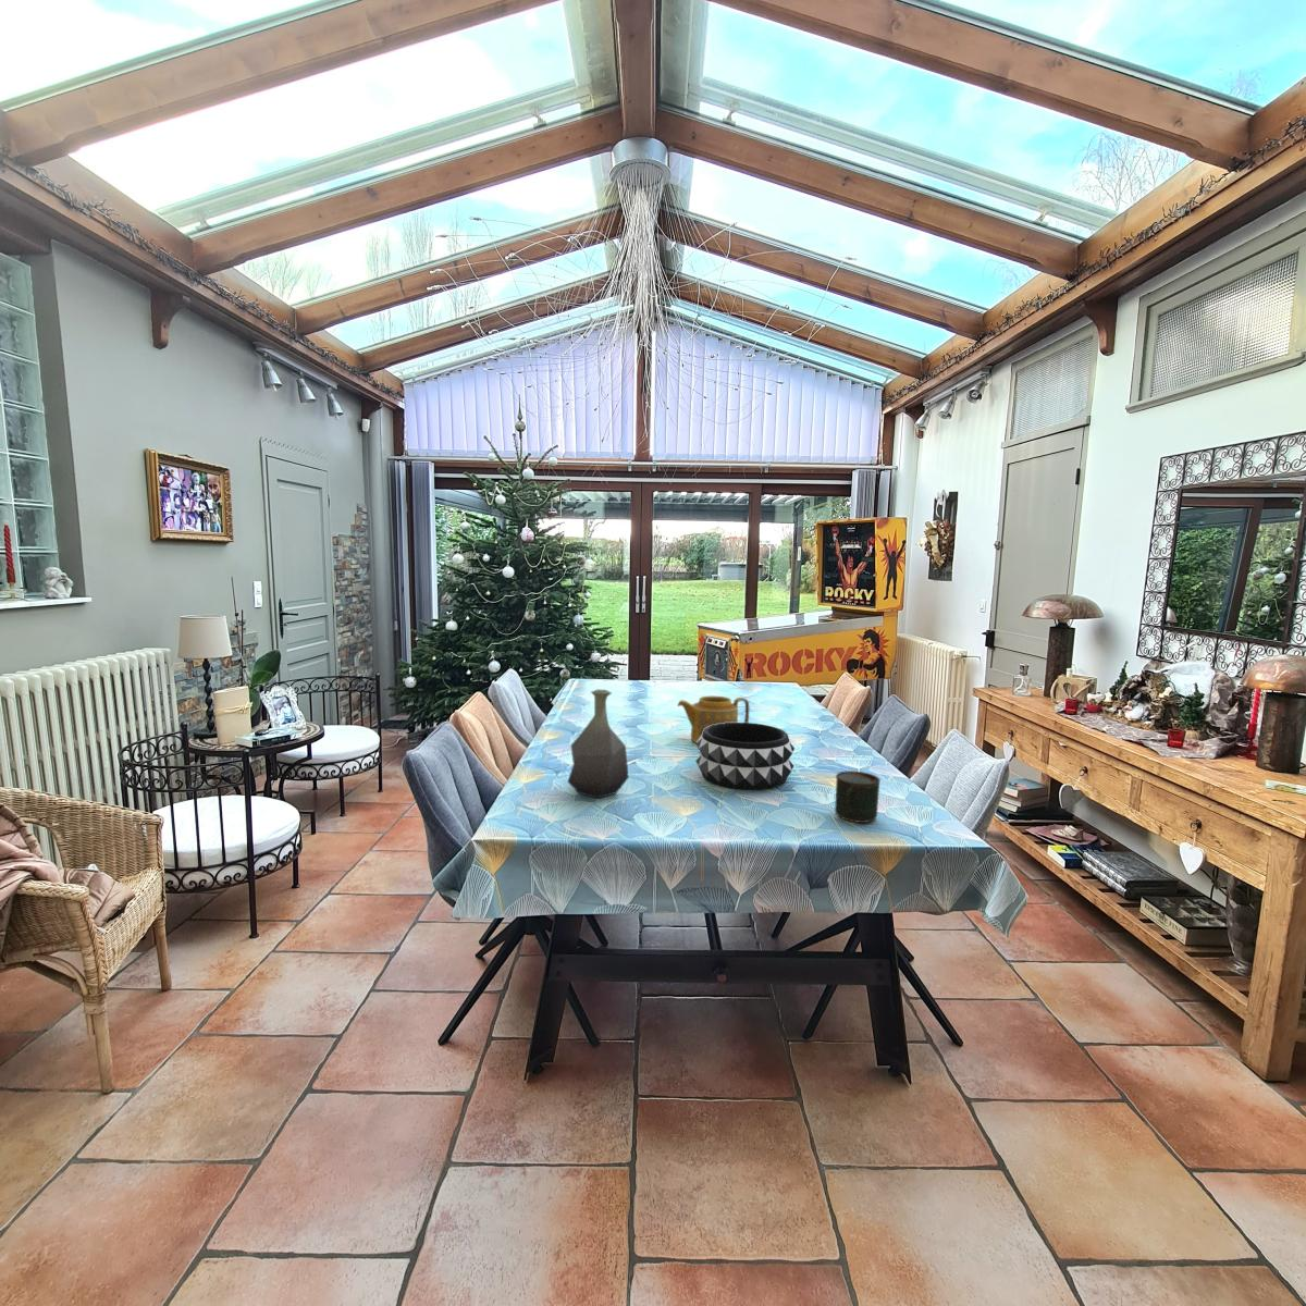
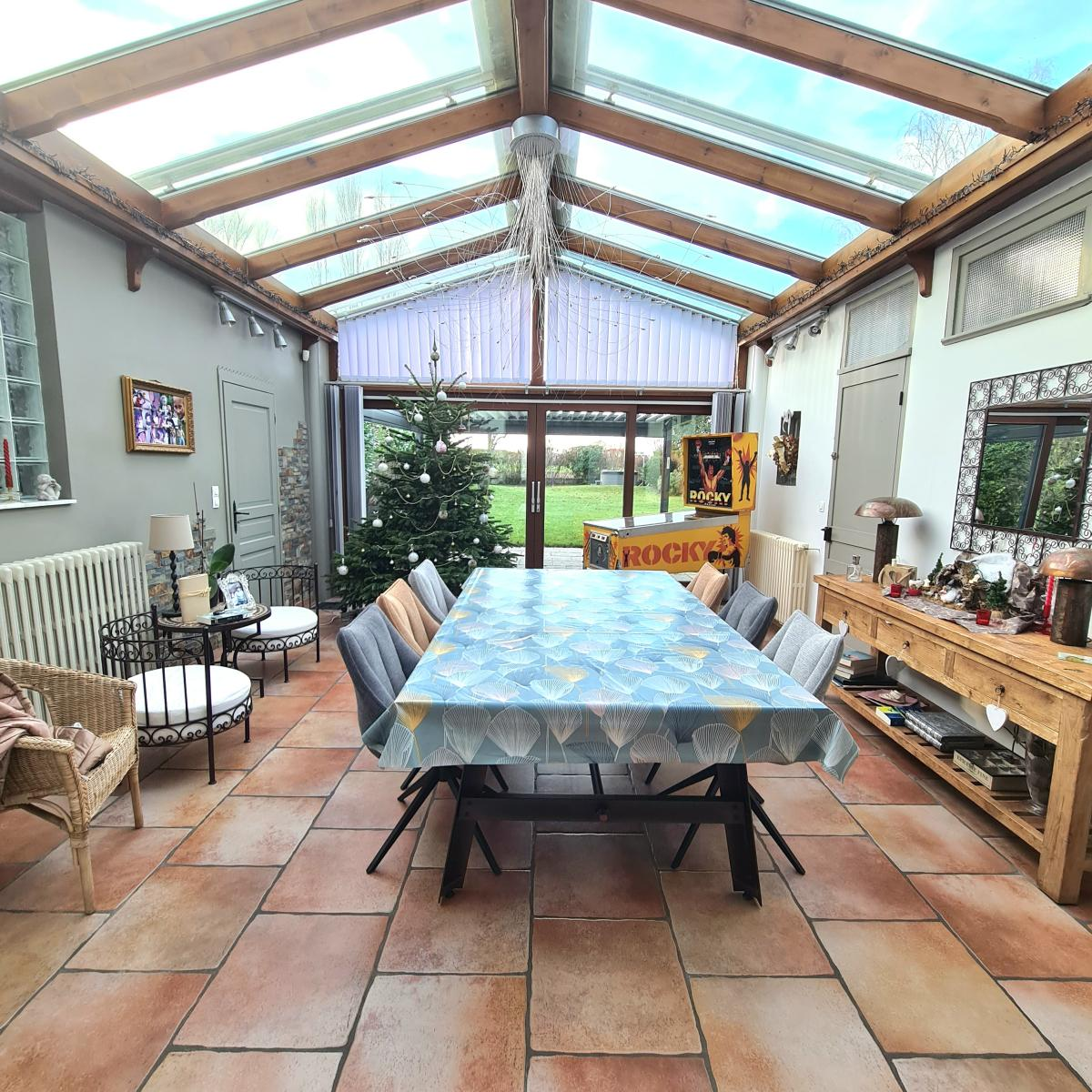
- decorative bowl [695,721,795,792]
- vase [566,689,630,799]
- teapot [677,695,750,744]
- mug [834,769,881,824]
